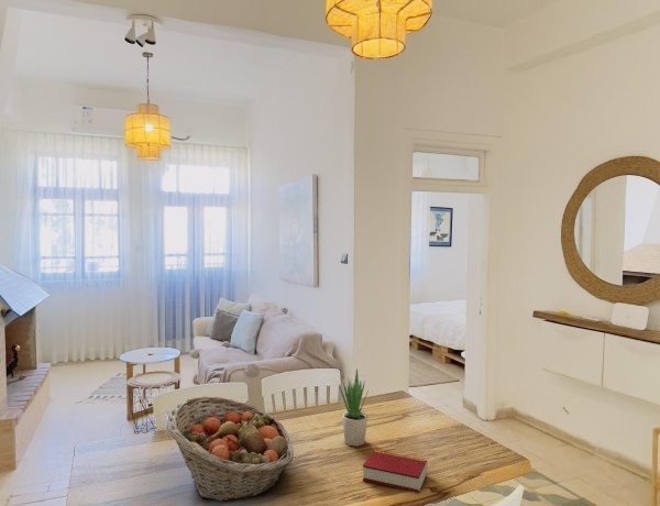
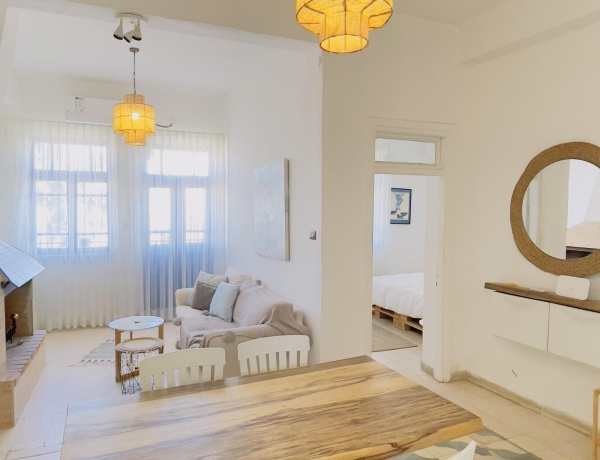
- book [362,449,428,494]
- fruit basket [167,396,295,503]
- potted plant [338,367,370,447]
